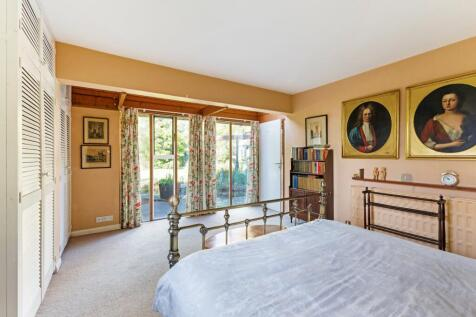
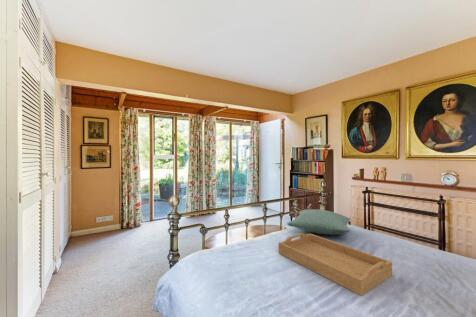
+ pillow [286,208,351,236]
+ serving tray [278,232,393,296]
